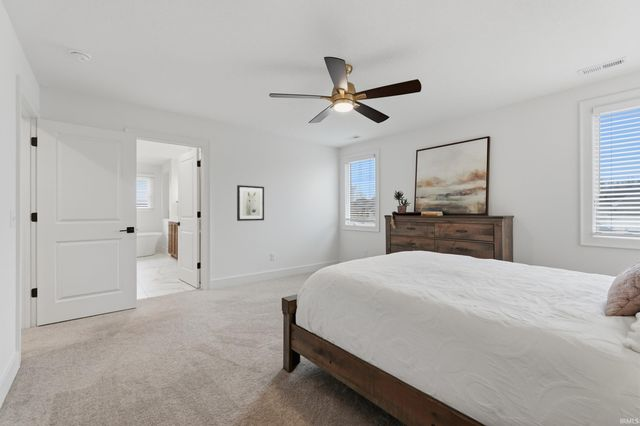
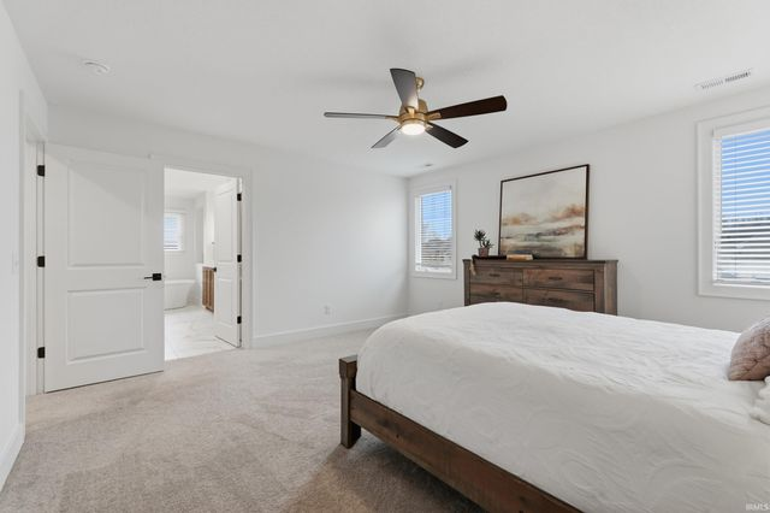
- wall art [236,184,265,222]
